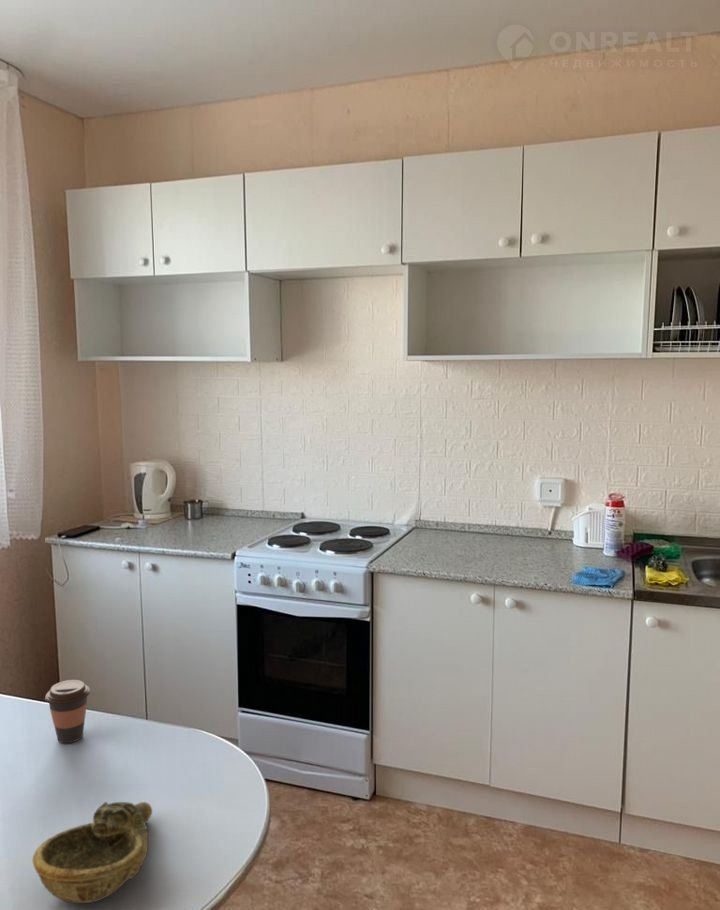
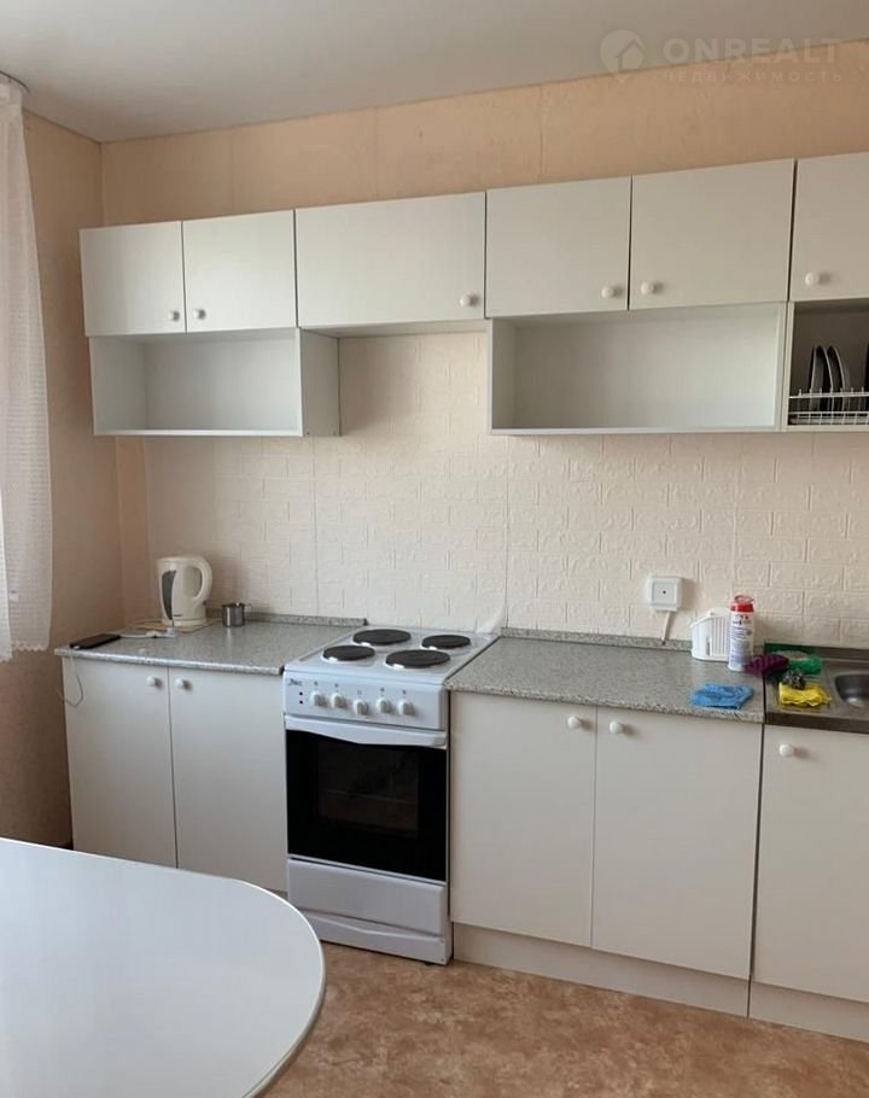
- decorative bowl [31,801,153,904]
- coffee cup [44,679,91,744]
